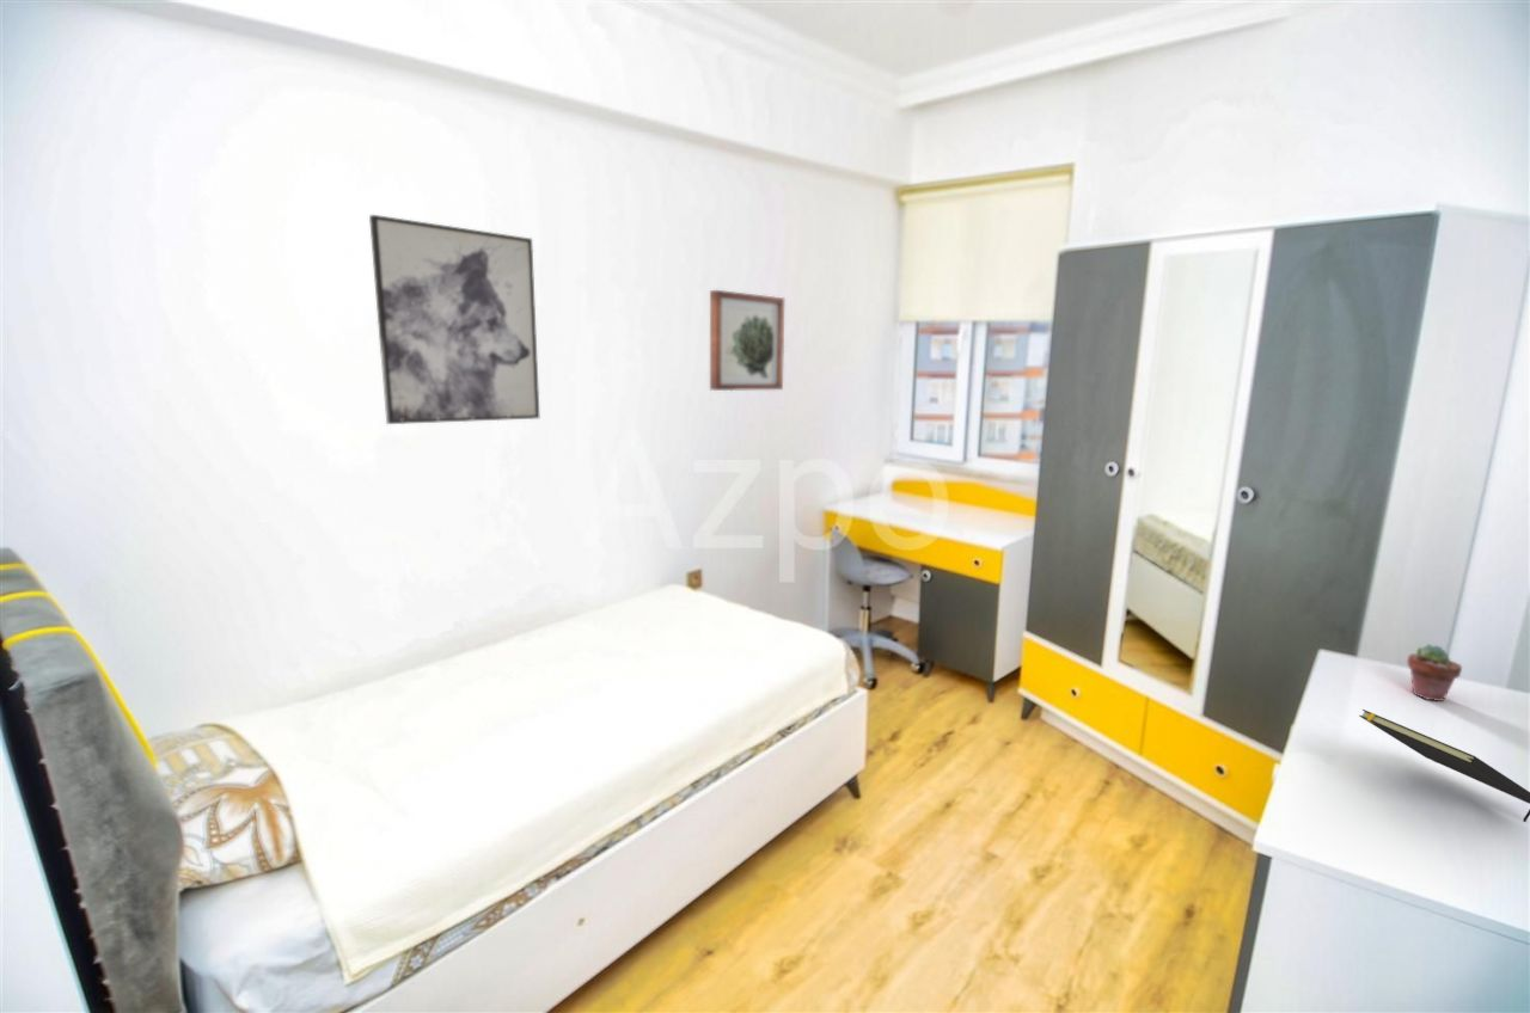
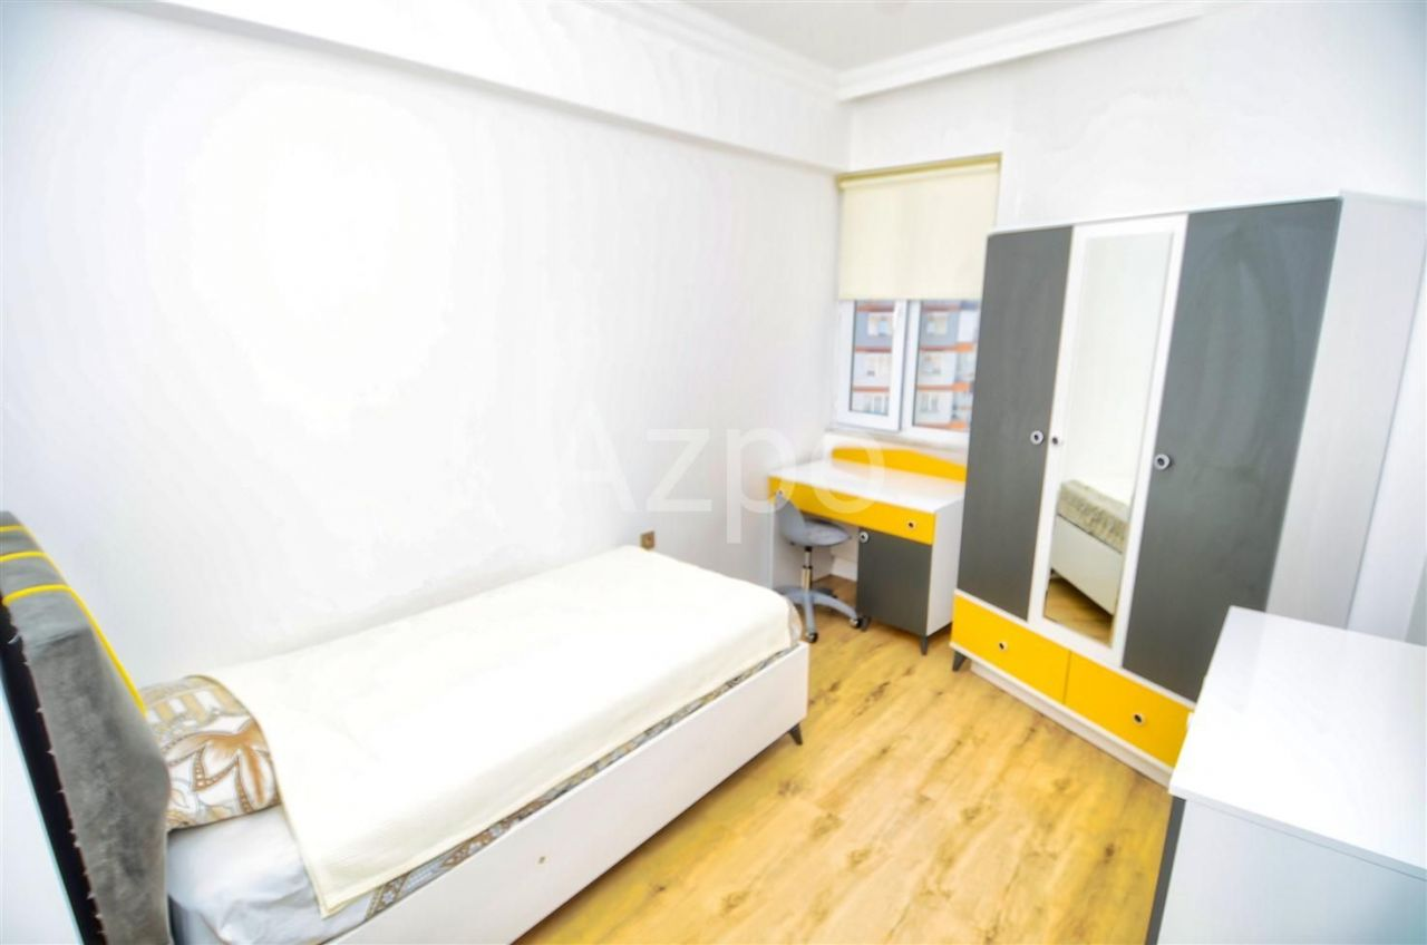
- wall art [368,214,540,425]
- potted succulent [1407,643,1463,702]
- wall art [709,289,785,392]
- notepad [1358,708,1530,823]
